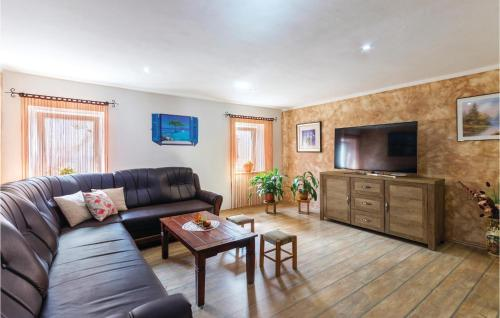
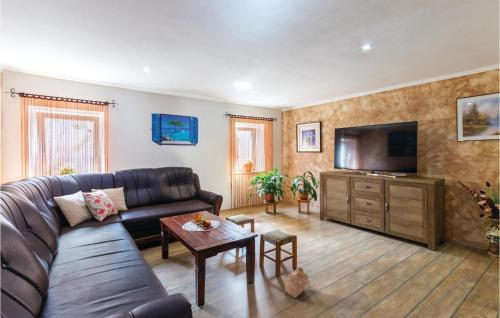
+ basket [284,266,310,299]
